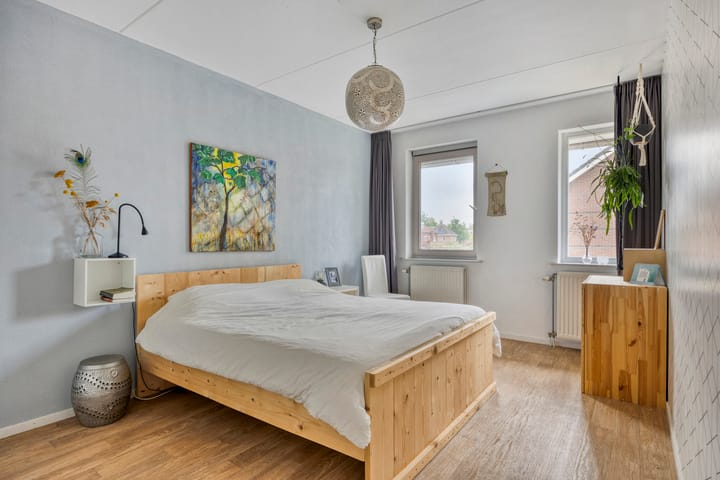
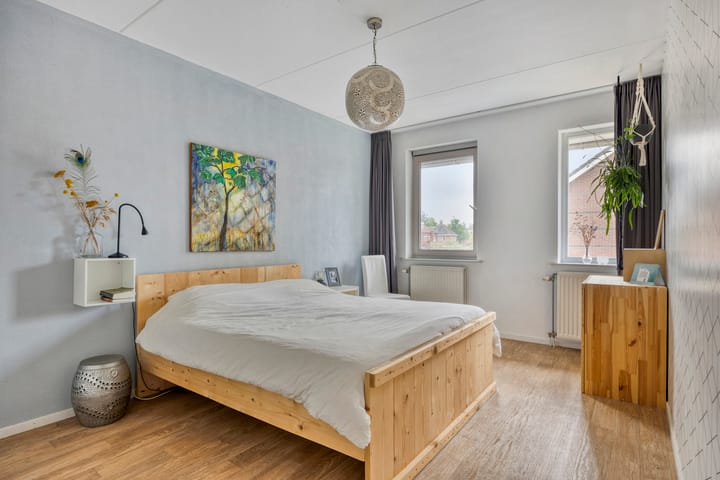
- wall scroll [484,163,509,218]
